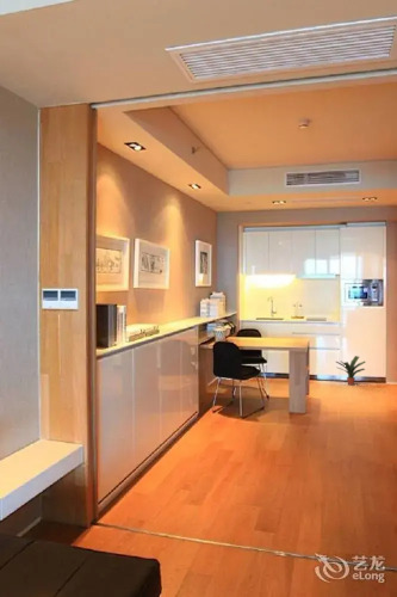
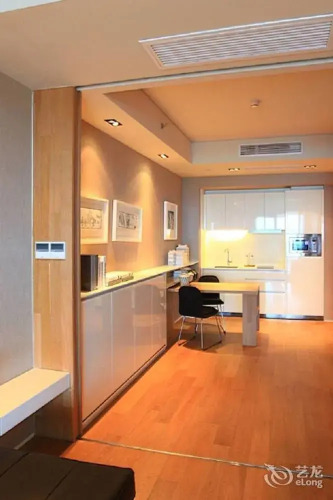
- potted plant [335,355,367,386]
